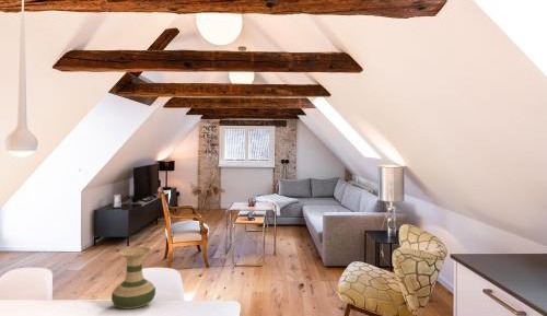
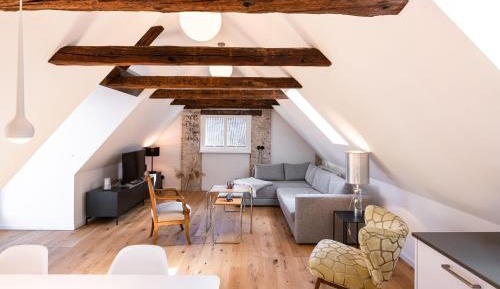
- vase [110,246,156,311]
